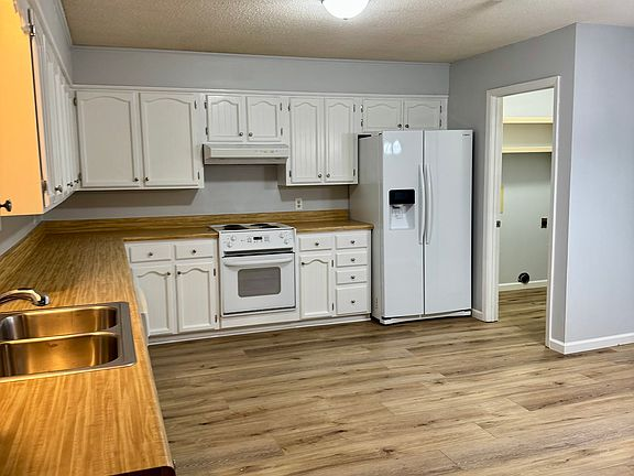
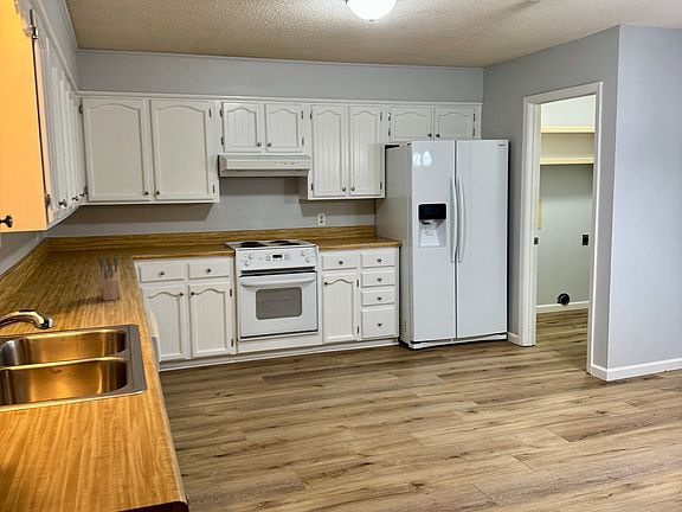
+ knife block [98,256,122,302]
